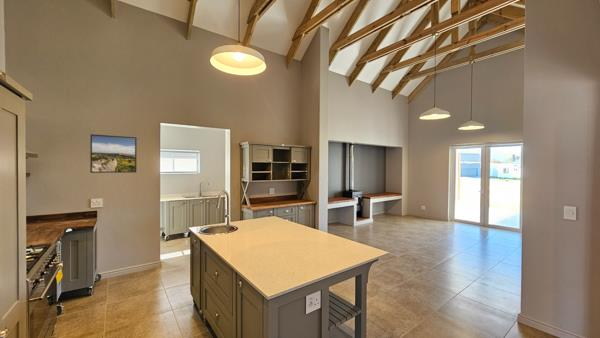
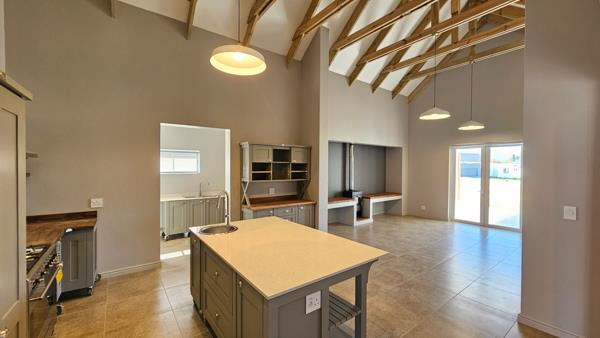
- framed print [89,133,138,174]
